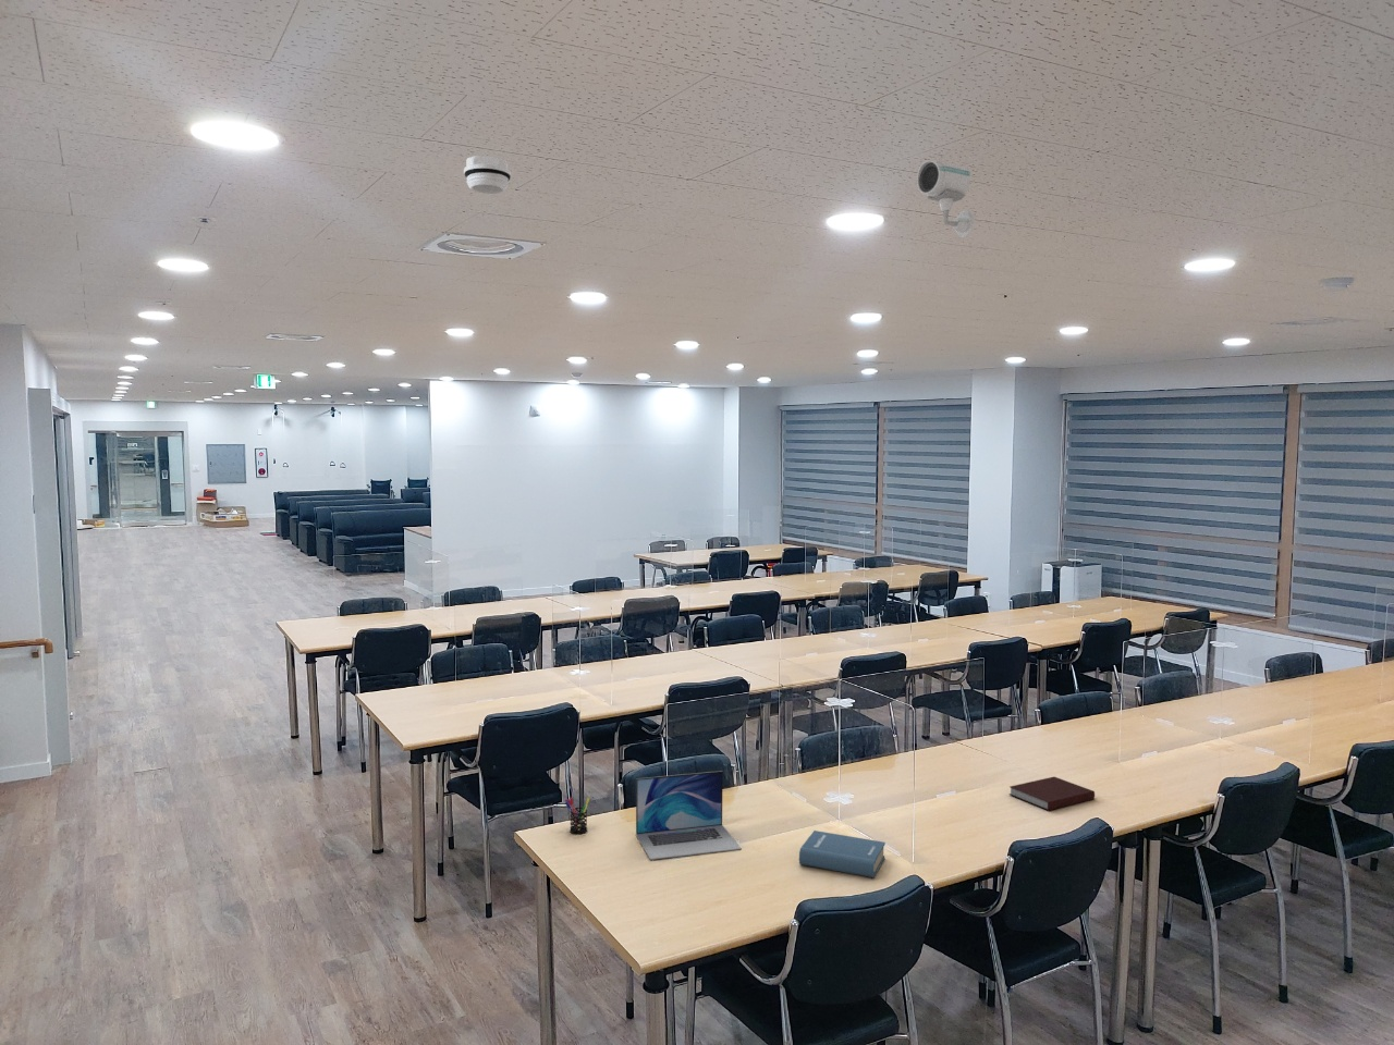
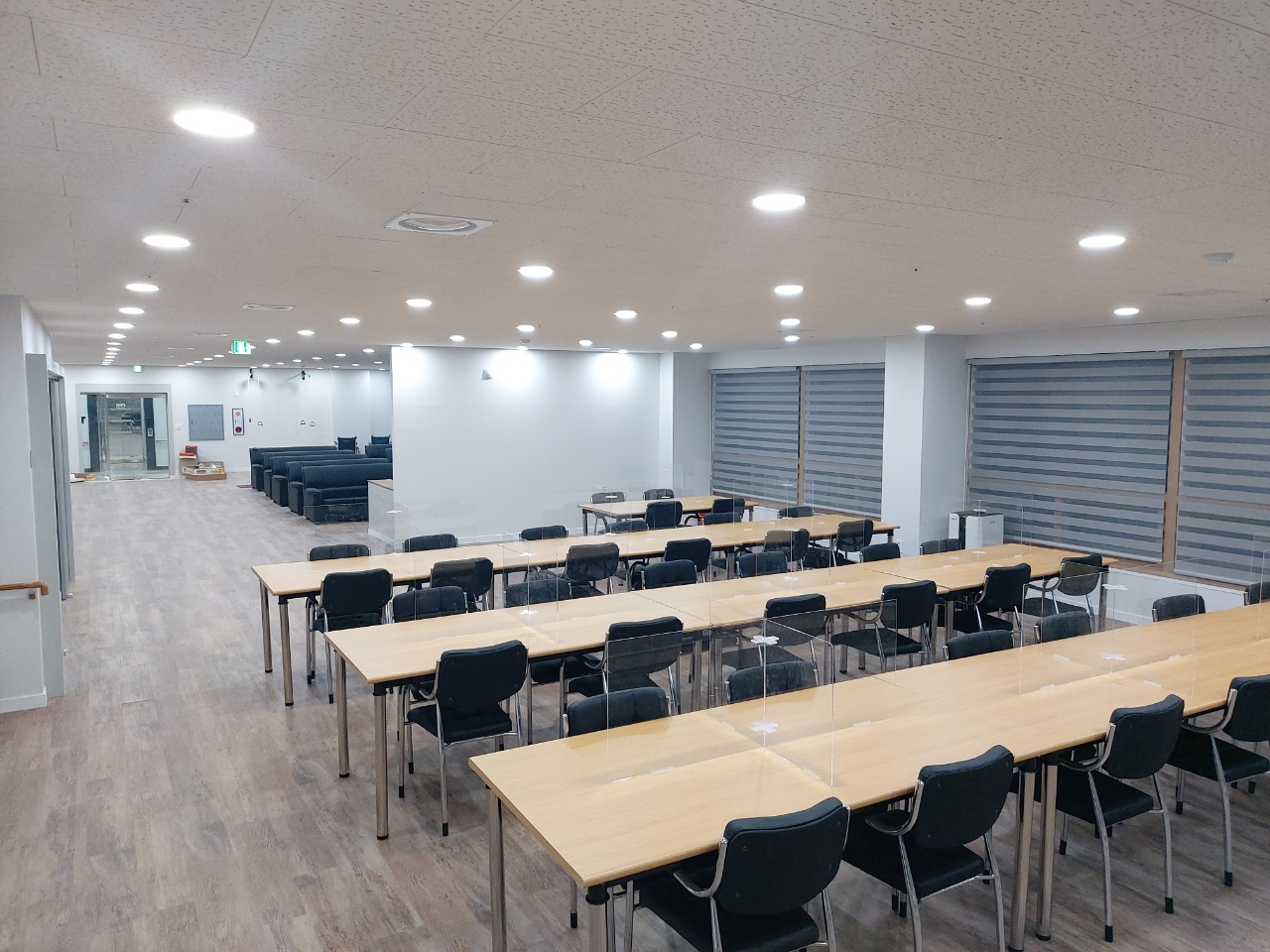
- hardback book [798,830,887,878]
- pen holder [564,797,592,835]
- security camera [915,159,976,238]
- laptop [634,769,743,861]
- smoke detector [463,155,511,195]
- notebook [1009,776,1095,811]
